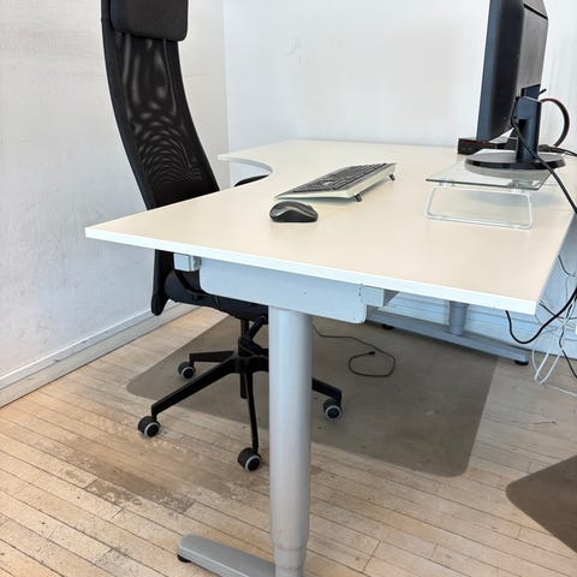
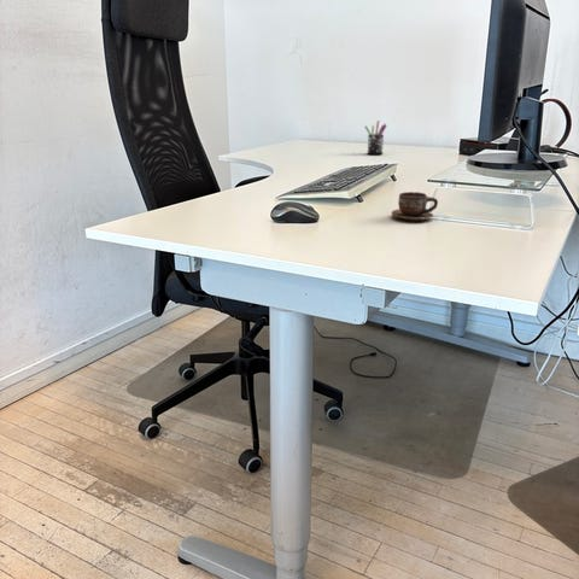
+ cup [391,191,439,222]
+ pen holder [364,119,388,156]
